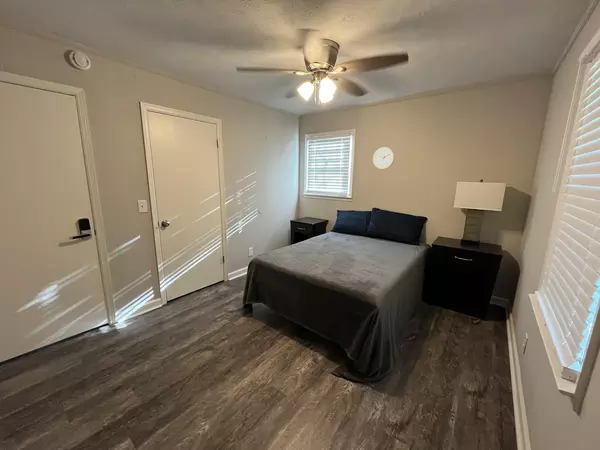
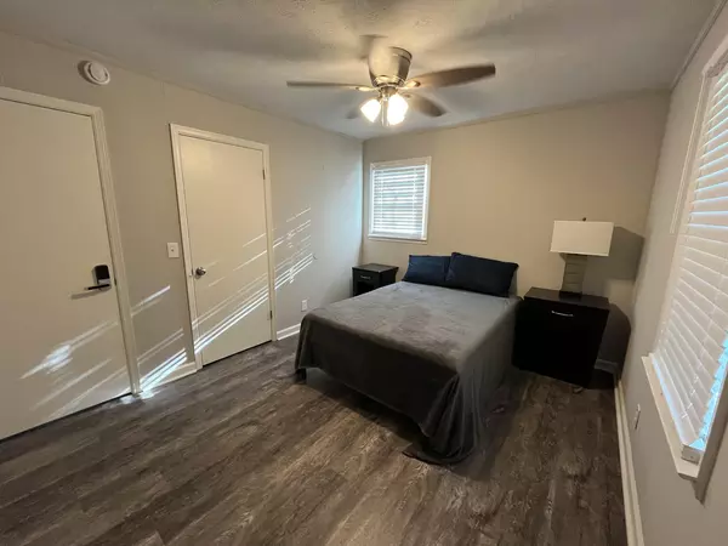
- wall clock [372,146,395,170]
